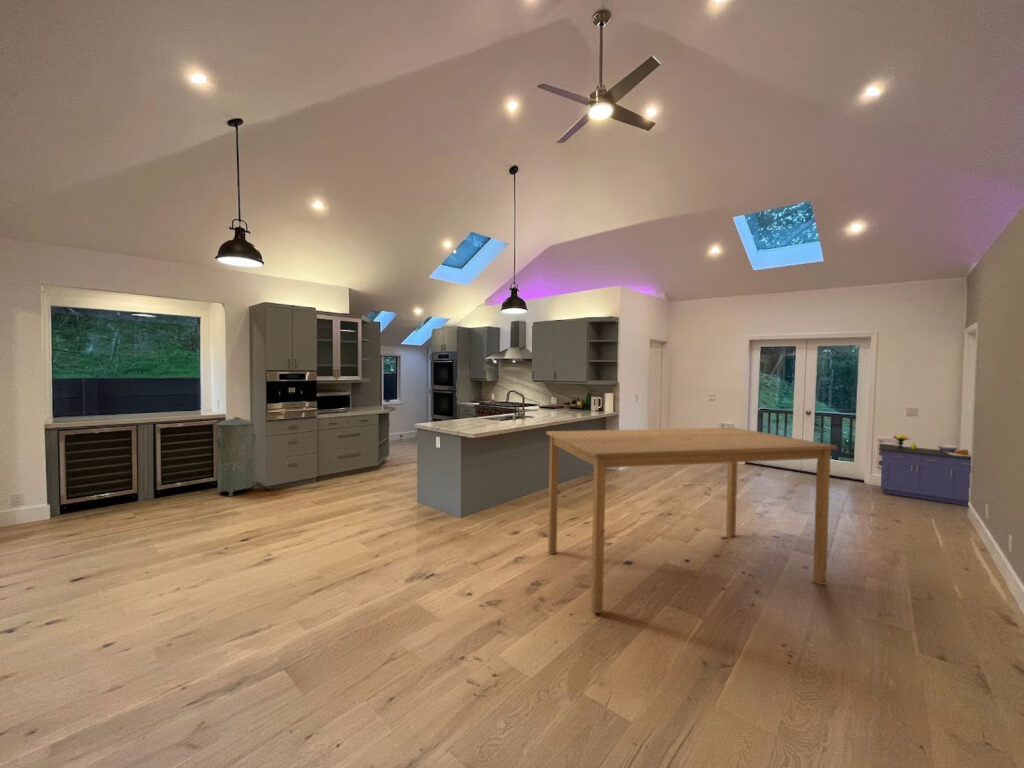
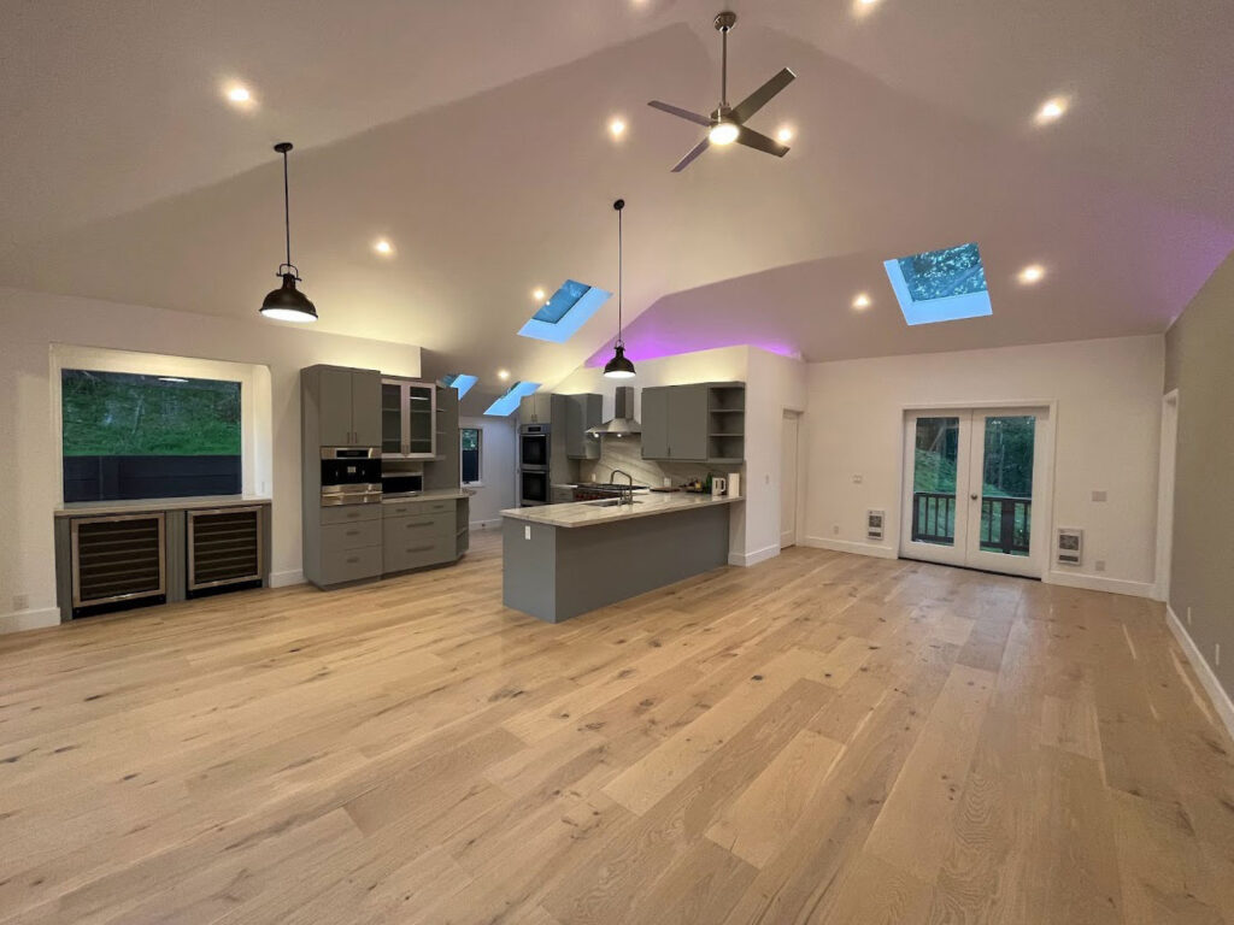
- storage cabinet [879,433,972,507]
- dining table [545,427,838,614]
- trash can [214,416,257,497]
